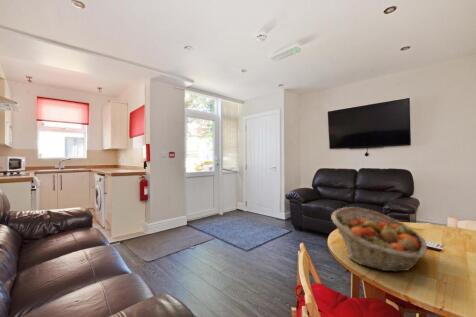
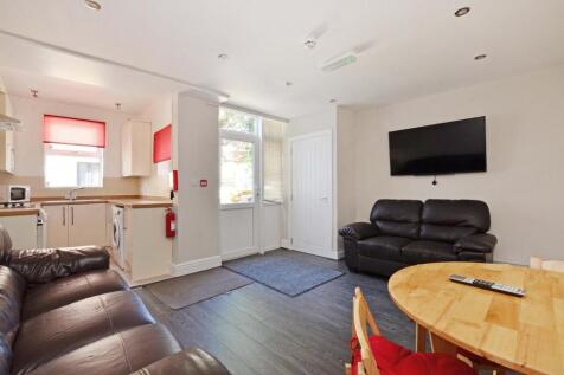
- fruit basket [330,206,428,273]
